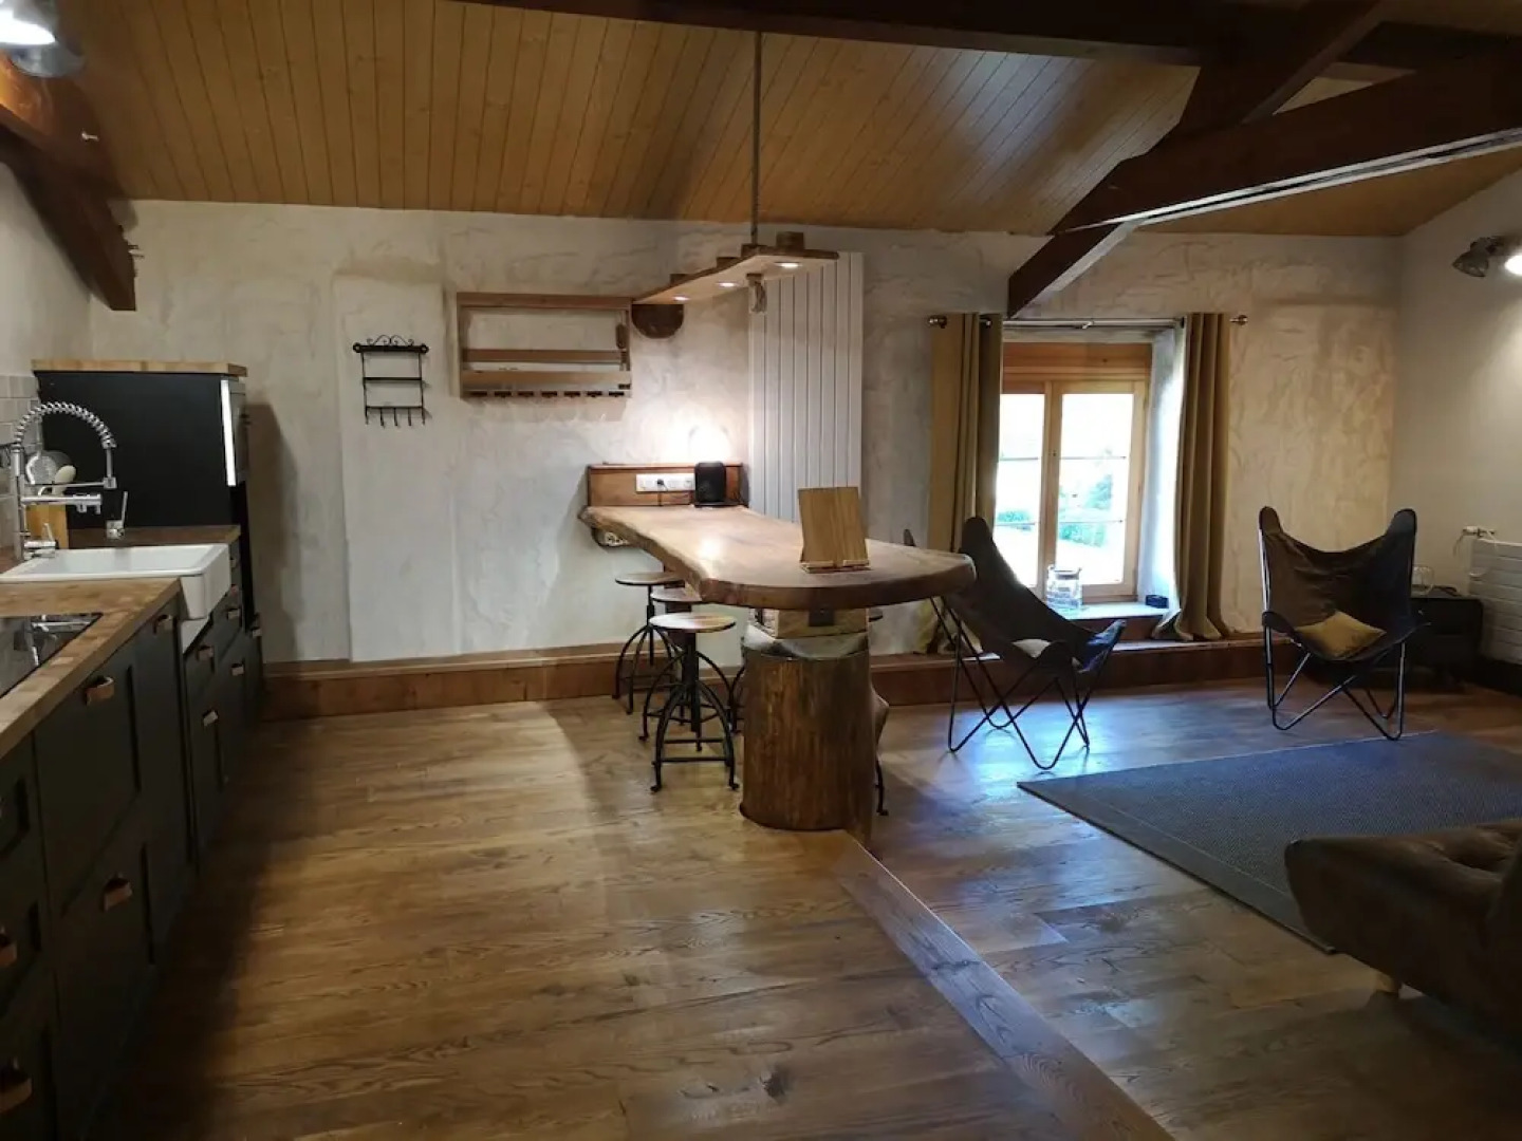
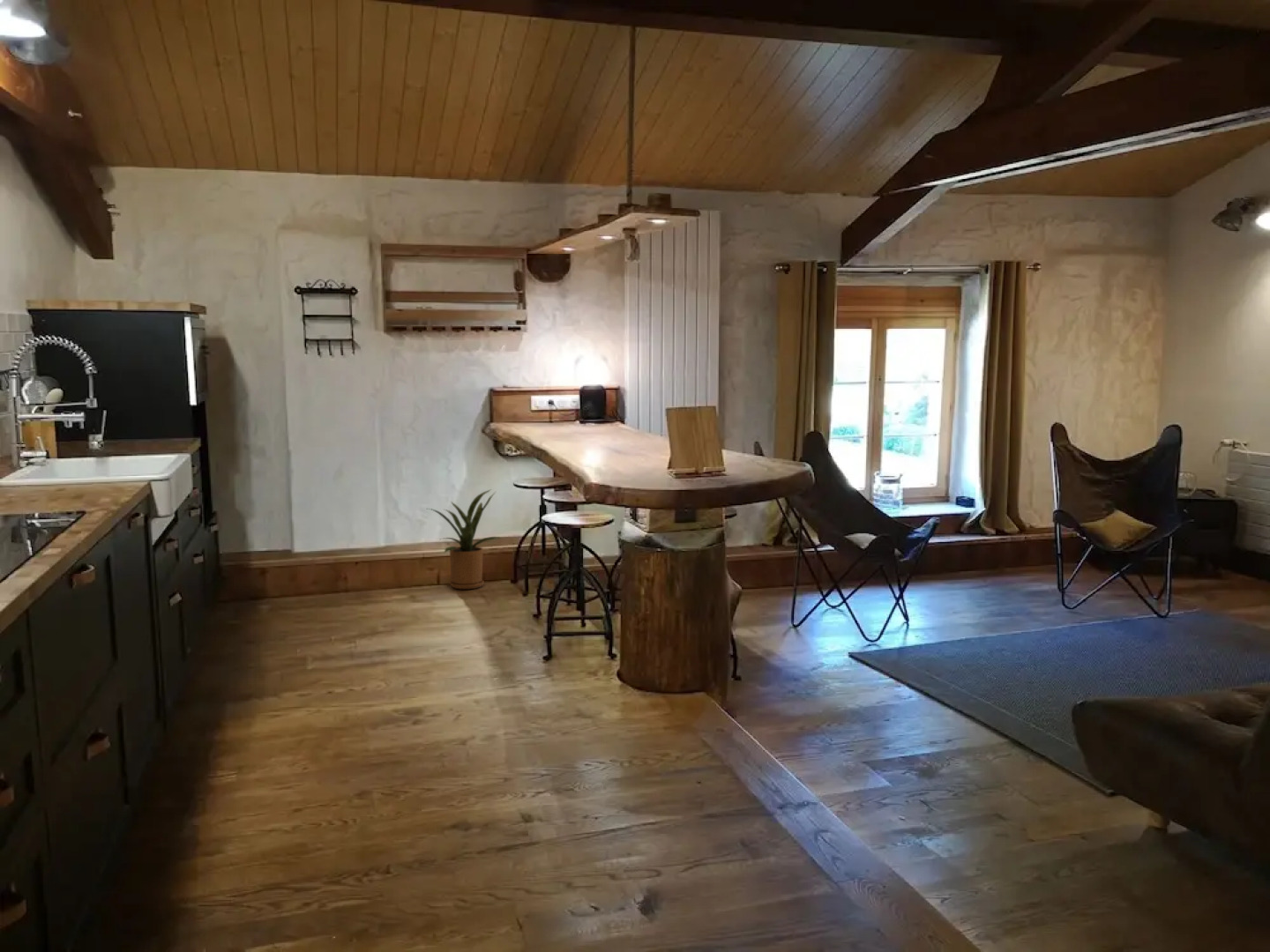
+ house plant [427,489,505,590]
